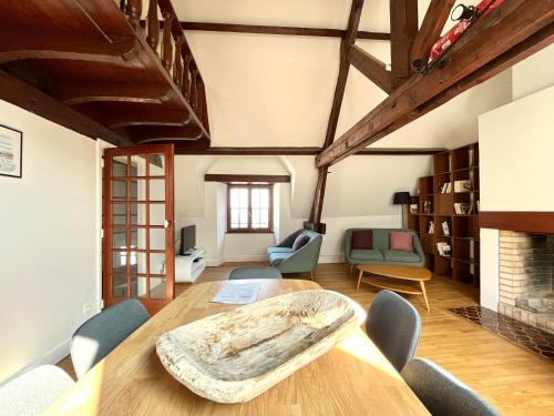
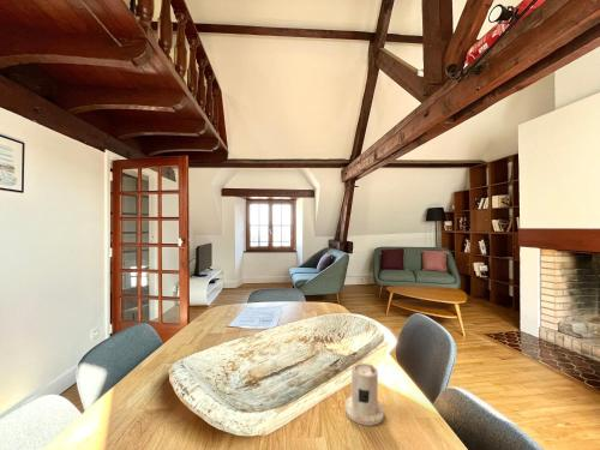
+ candle [344,362,385,427]
